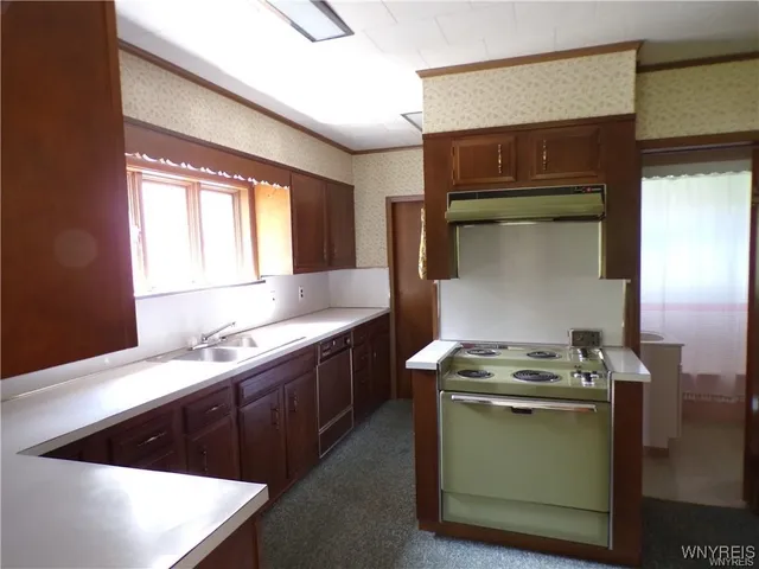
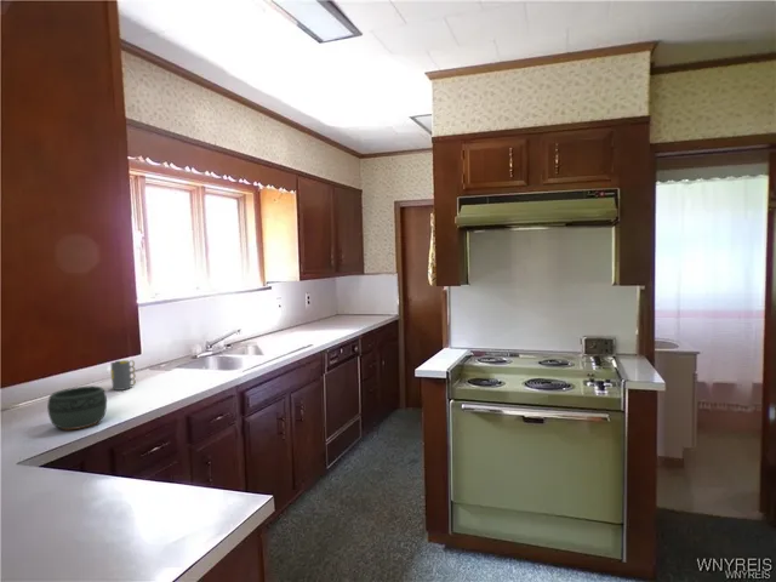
+ bowl [46,384,108,430]
+ mug [109,359,137,392]
